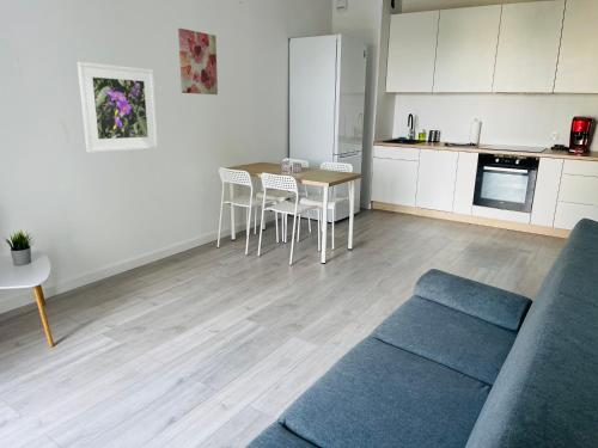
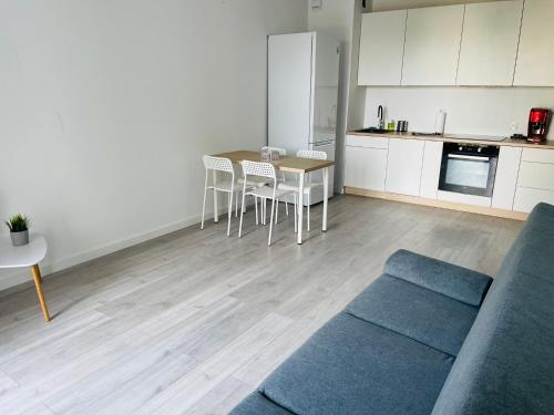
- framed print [75,61,159,154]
- wall art [177,27,219,96]
